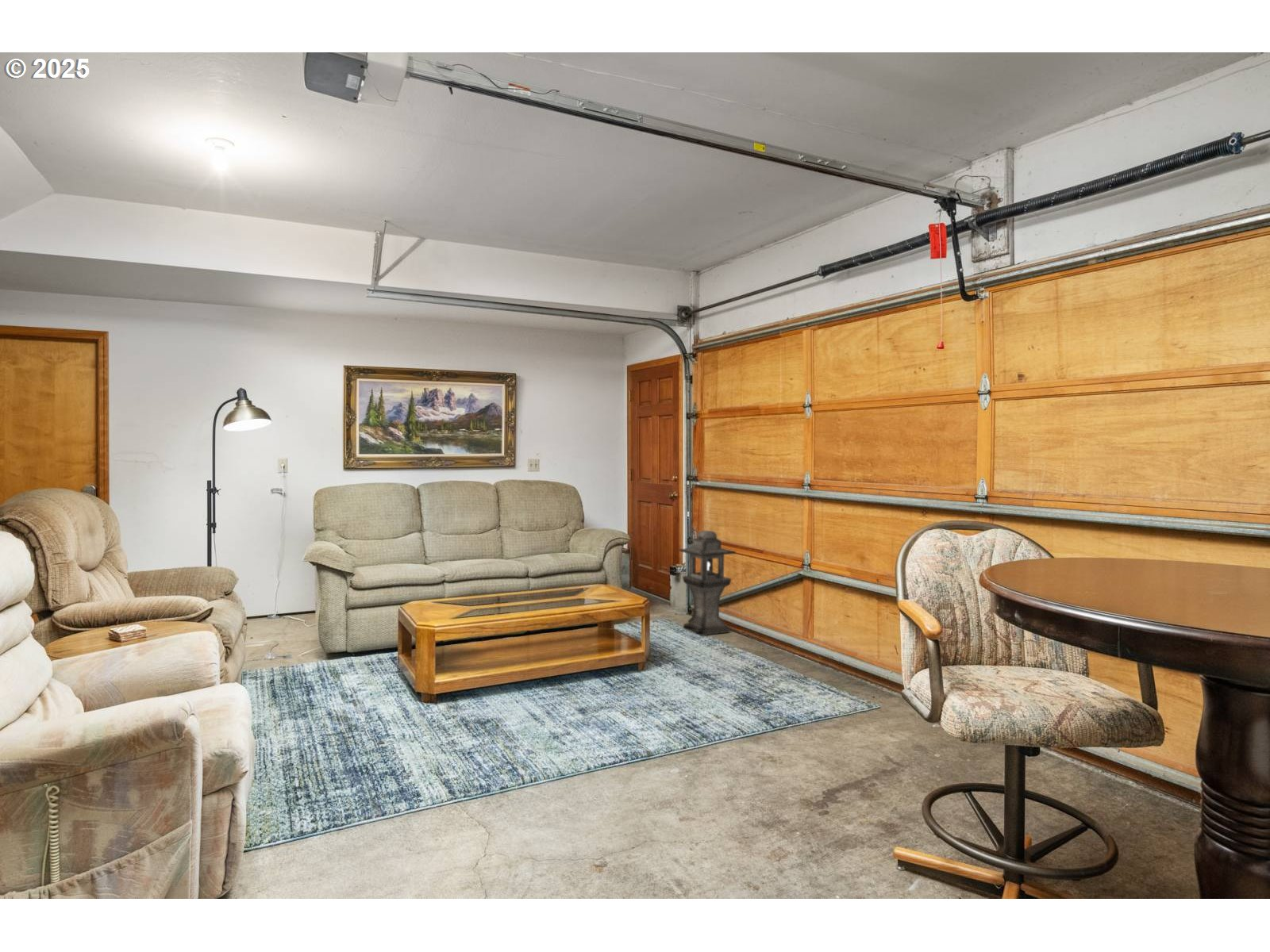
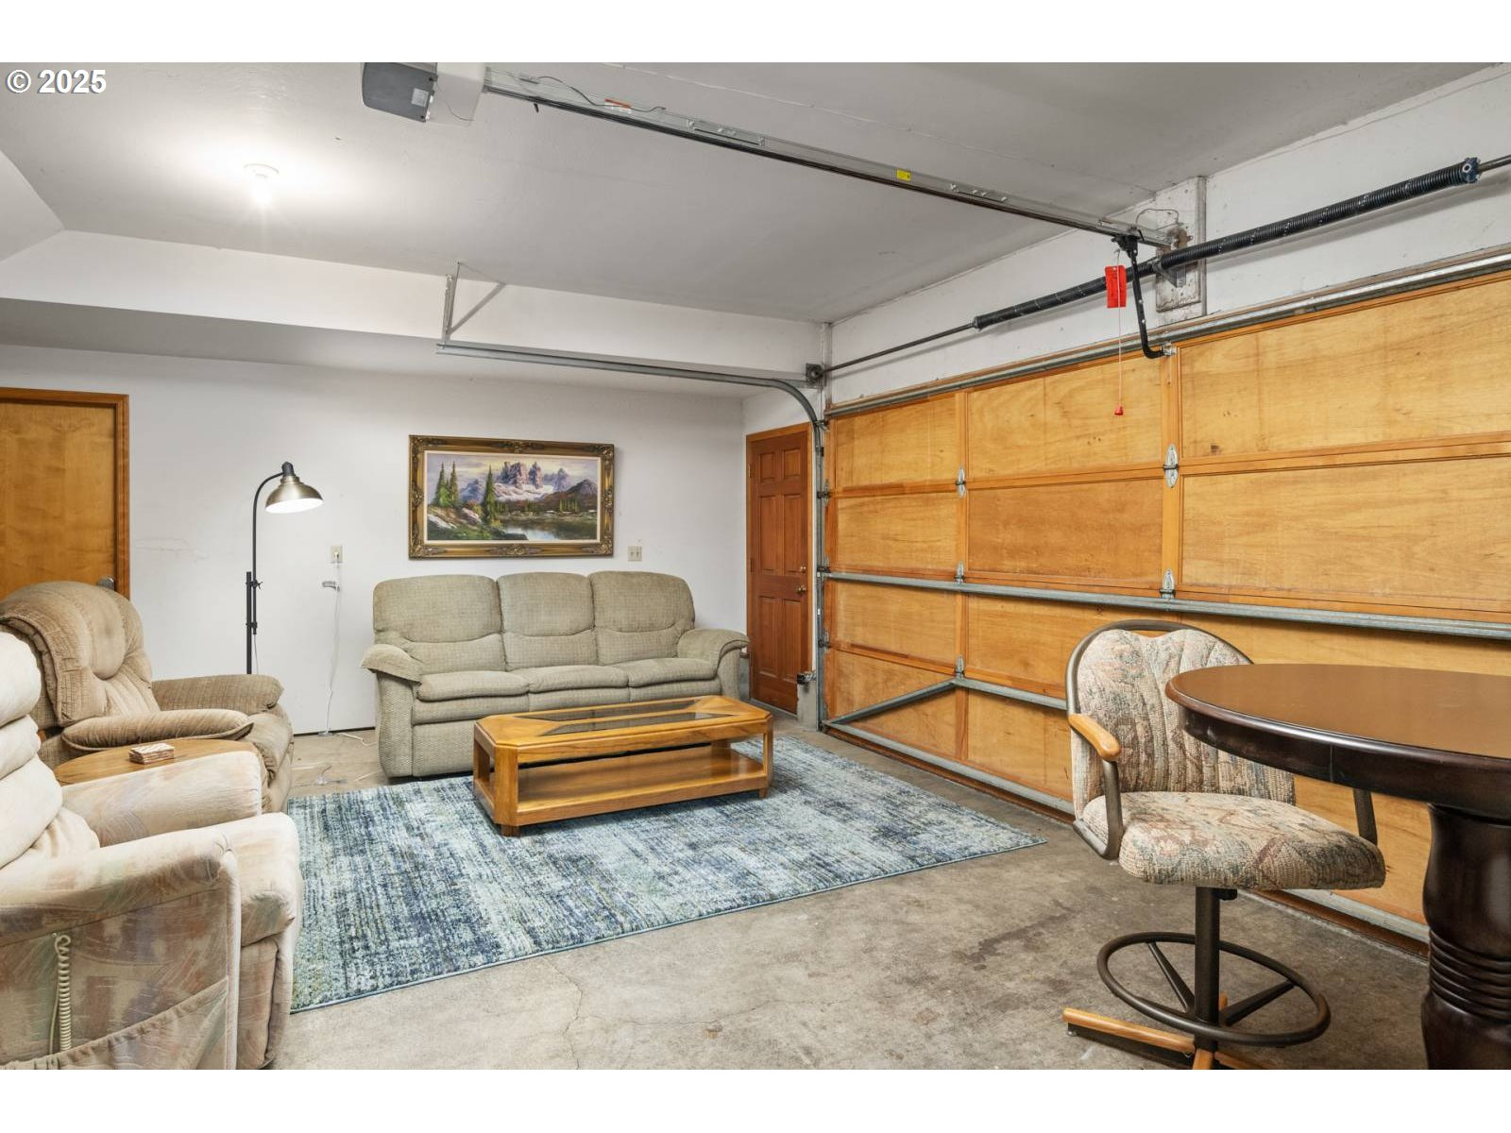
- lantern [677,530,737,636]
